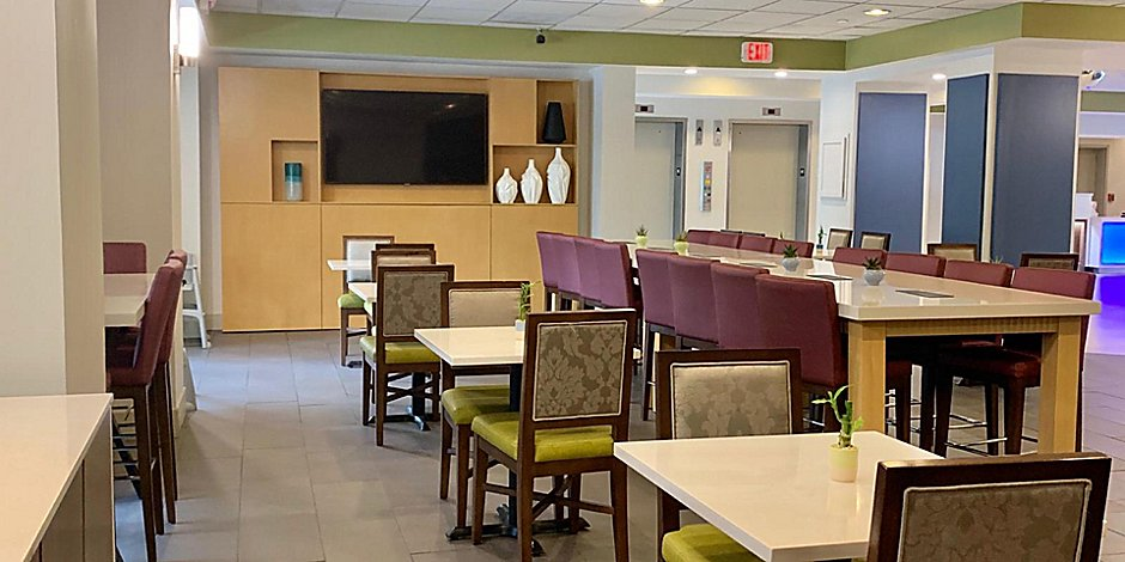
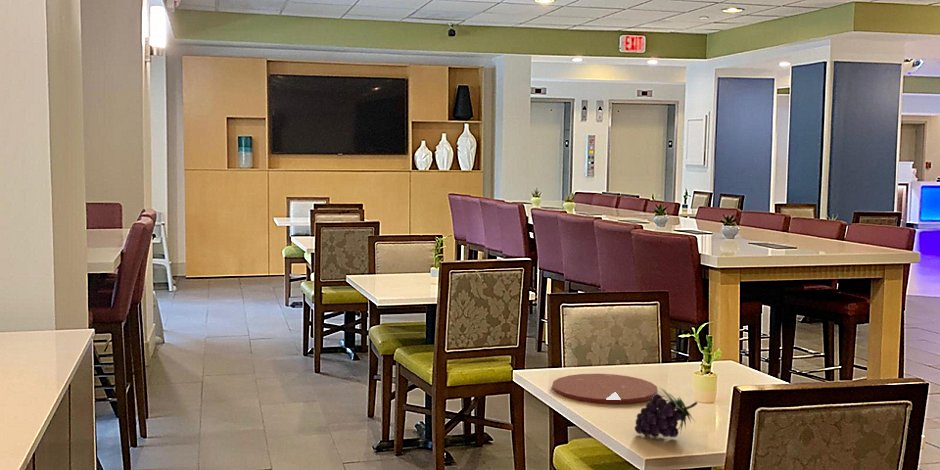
+ plate [551,373,659,405]
+ fruit [634,386,699,439]
